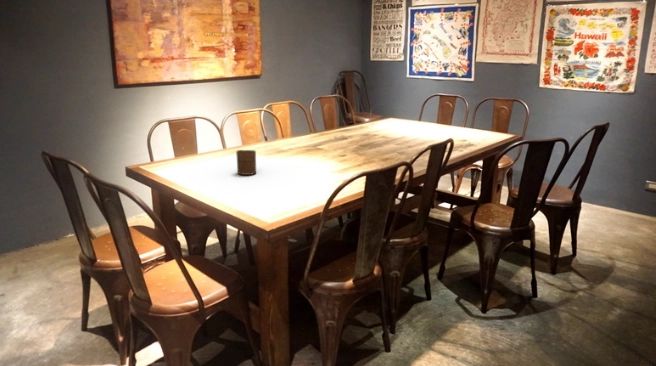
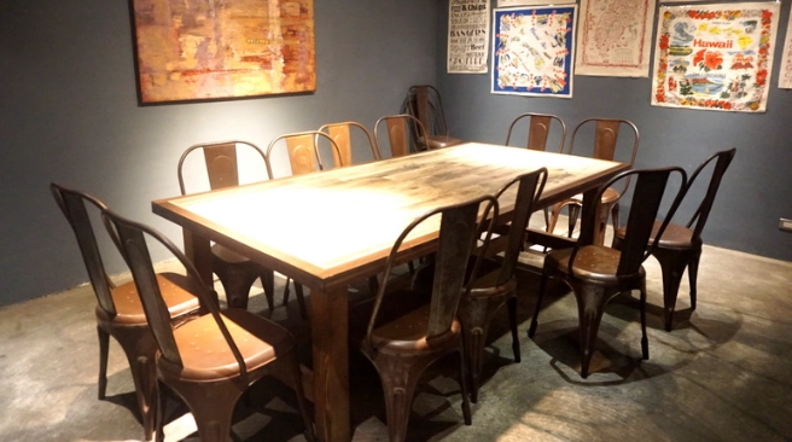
- cup [235,149,257,176]
